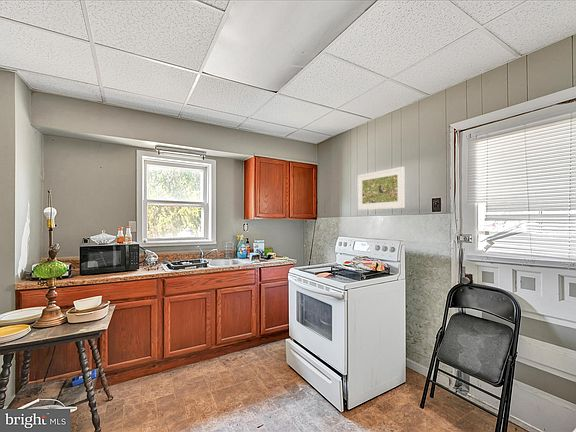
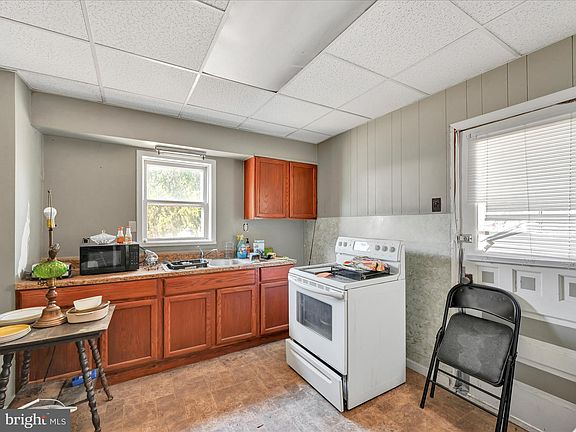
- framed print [357,166,406,211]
